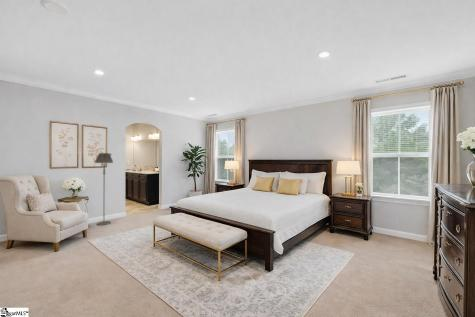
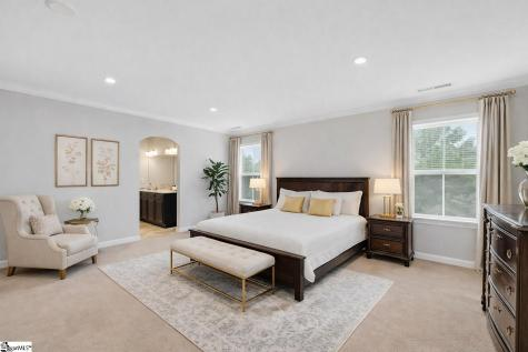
- floor lamp [94,152,114,226]
